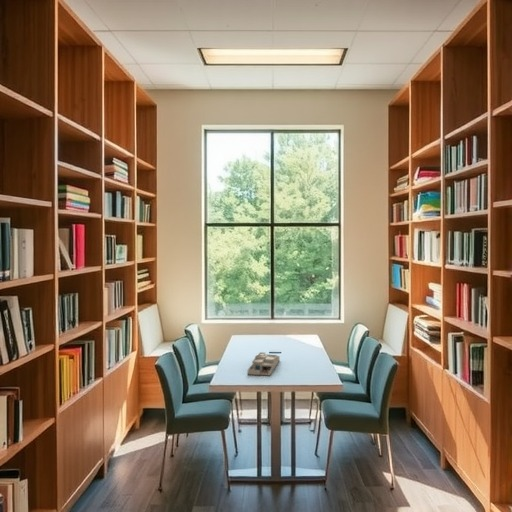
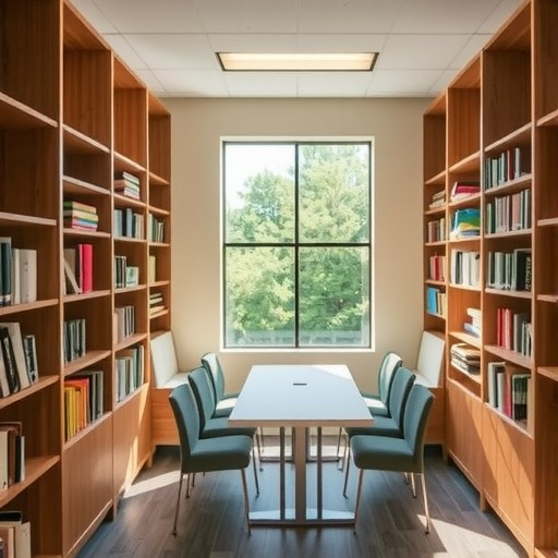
- desk organizer [247,351,281,377]
